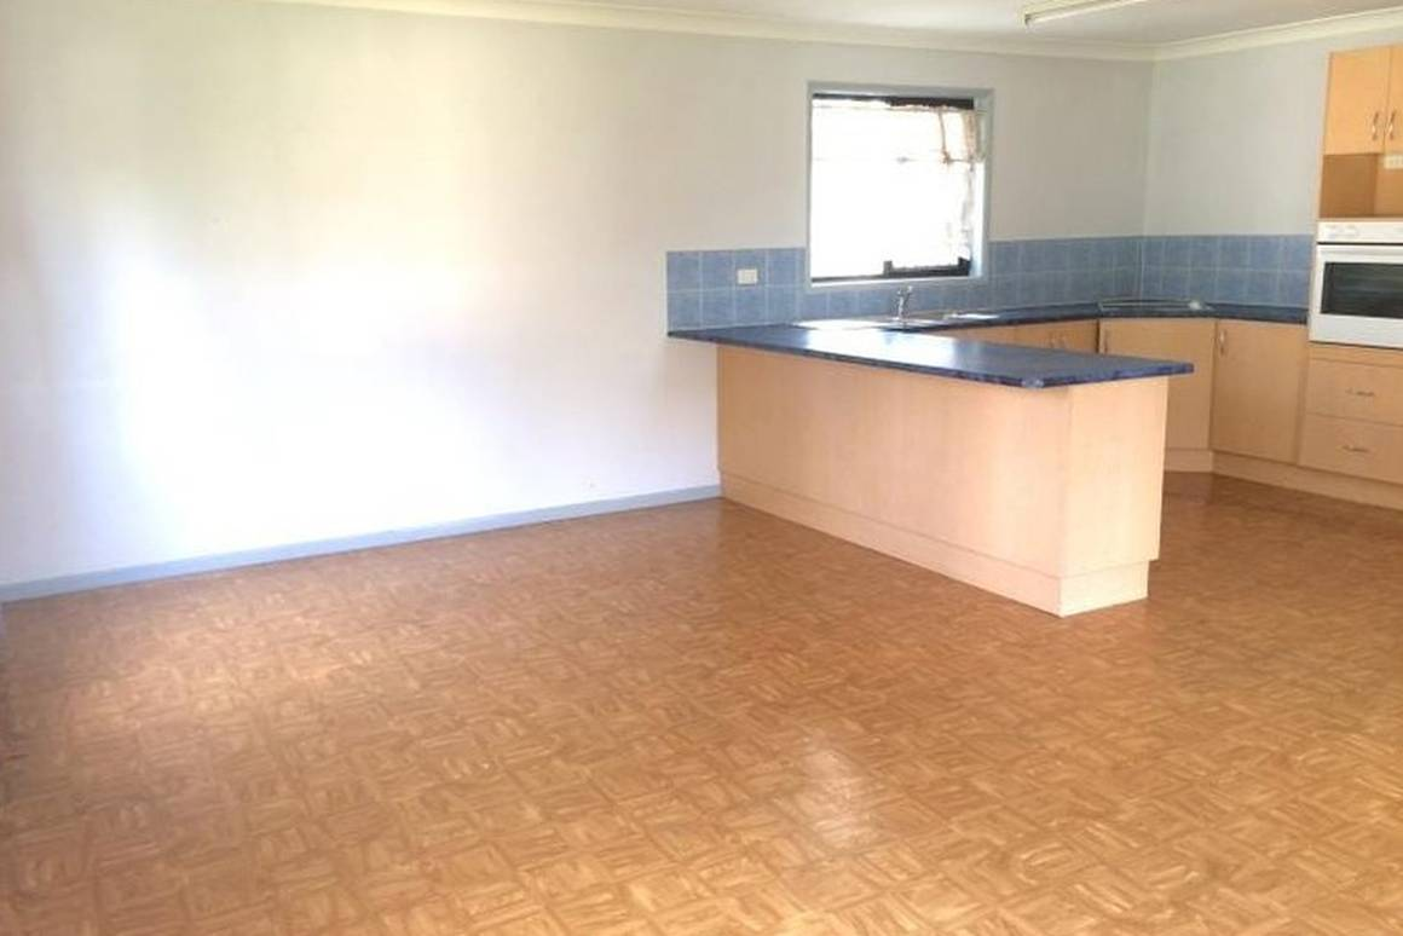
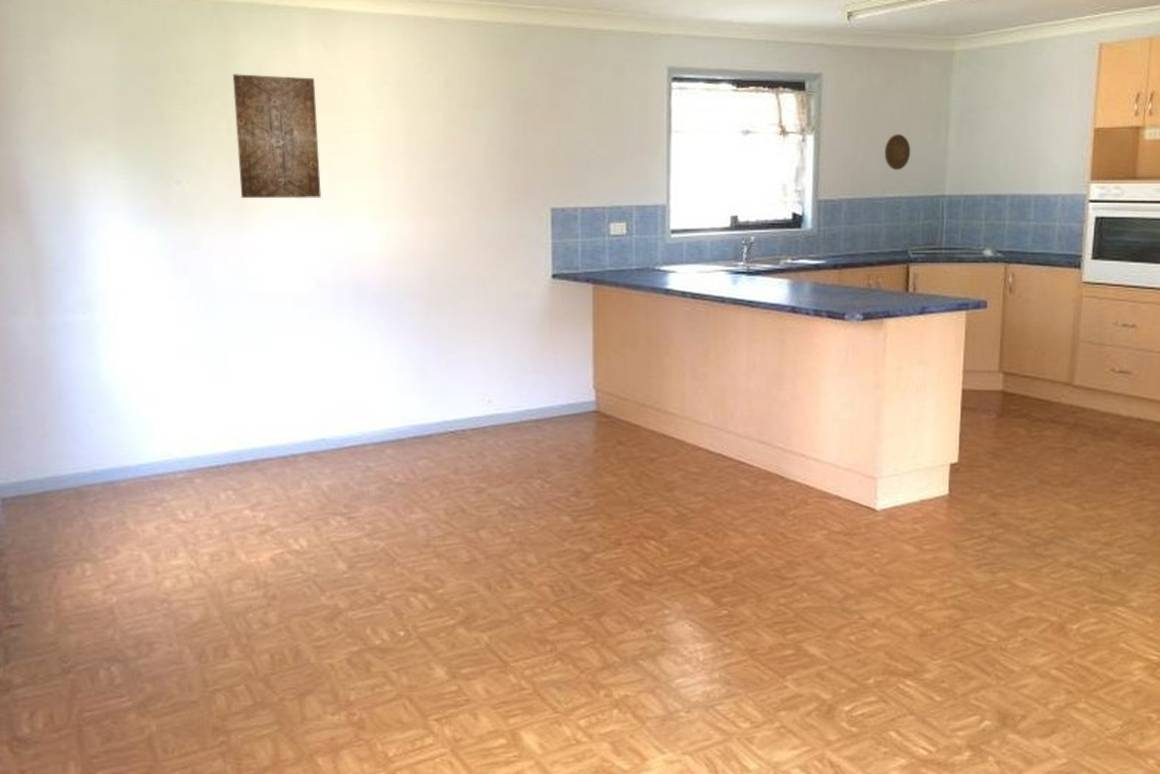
+ decorative plate [884,133,911,171]
+ wall art [232,73,322,199]
